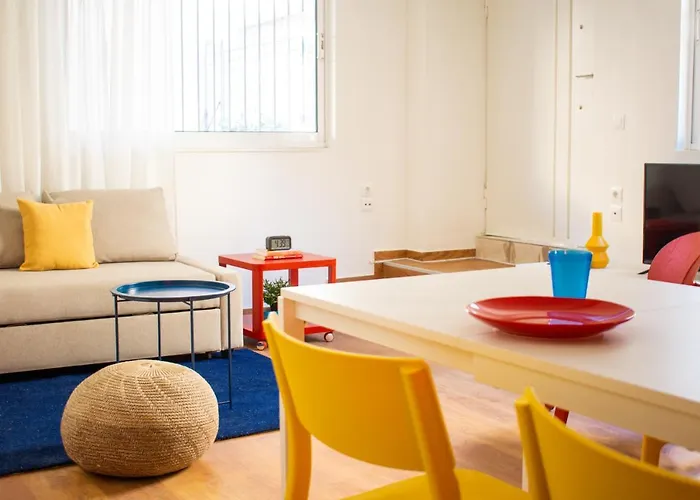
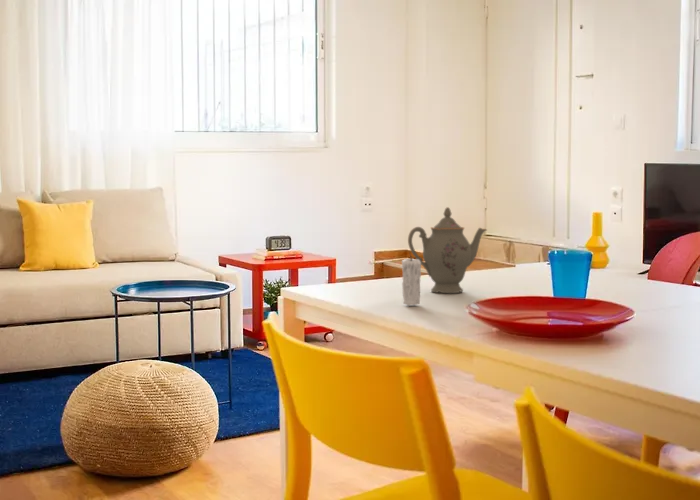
+ chinaware [407,206,488,294]
+ candle [401,251,422,307]
